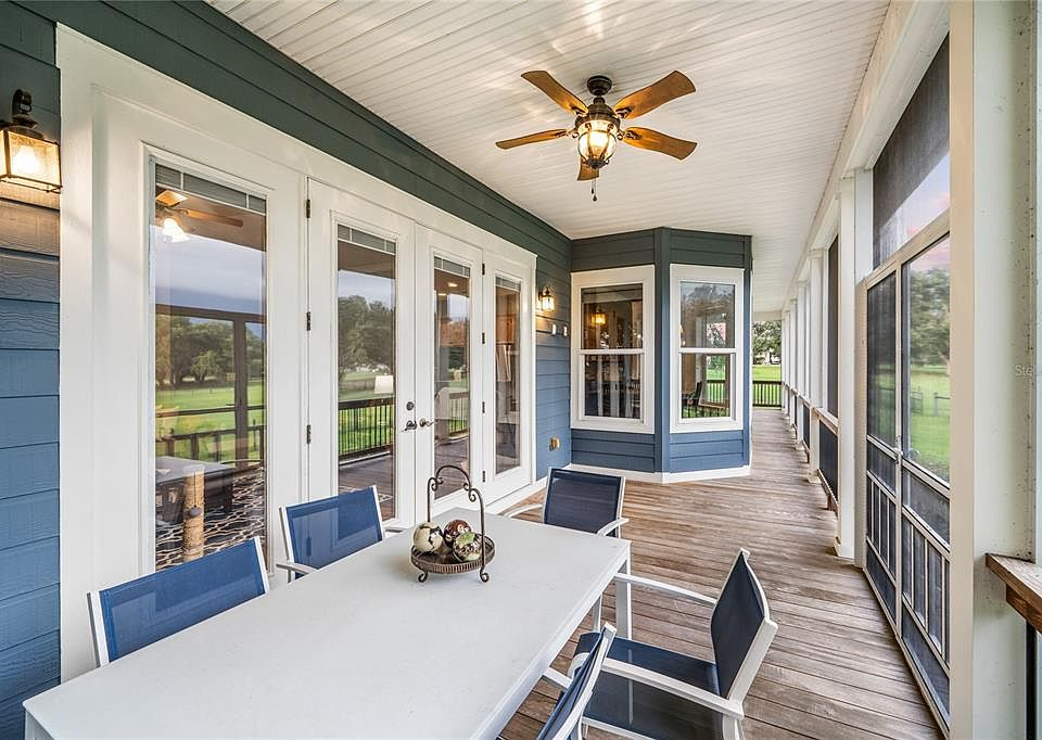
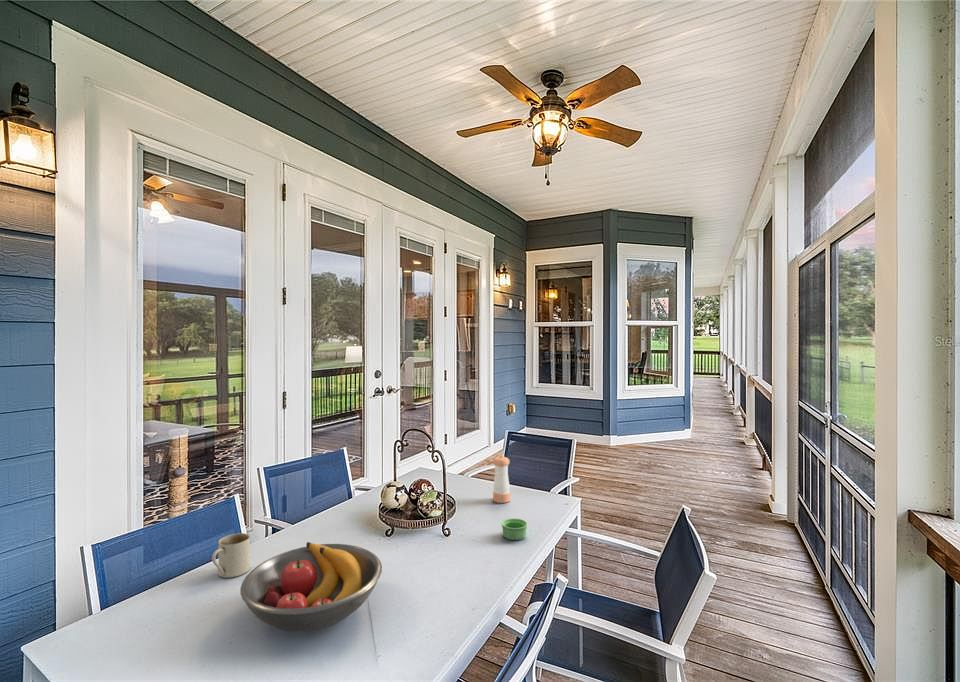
+ pepper shaker [492,454,511,504]
+ mug [211,532,251,579]
+ fruit bowl [239,541,383,633]
+ ramekin [501,517,528,541]
